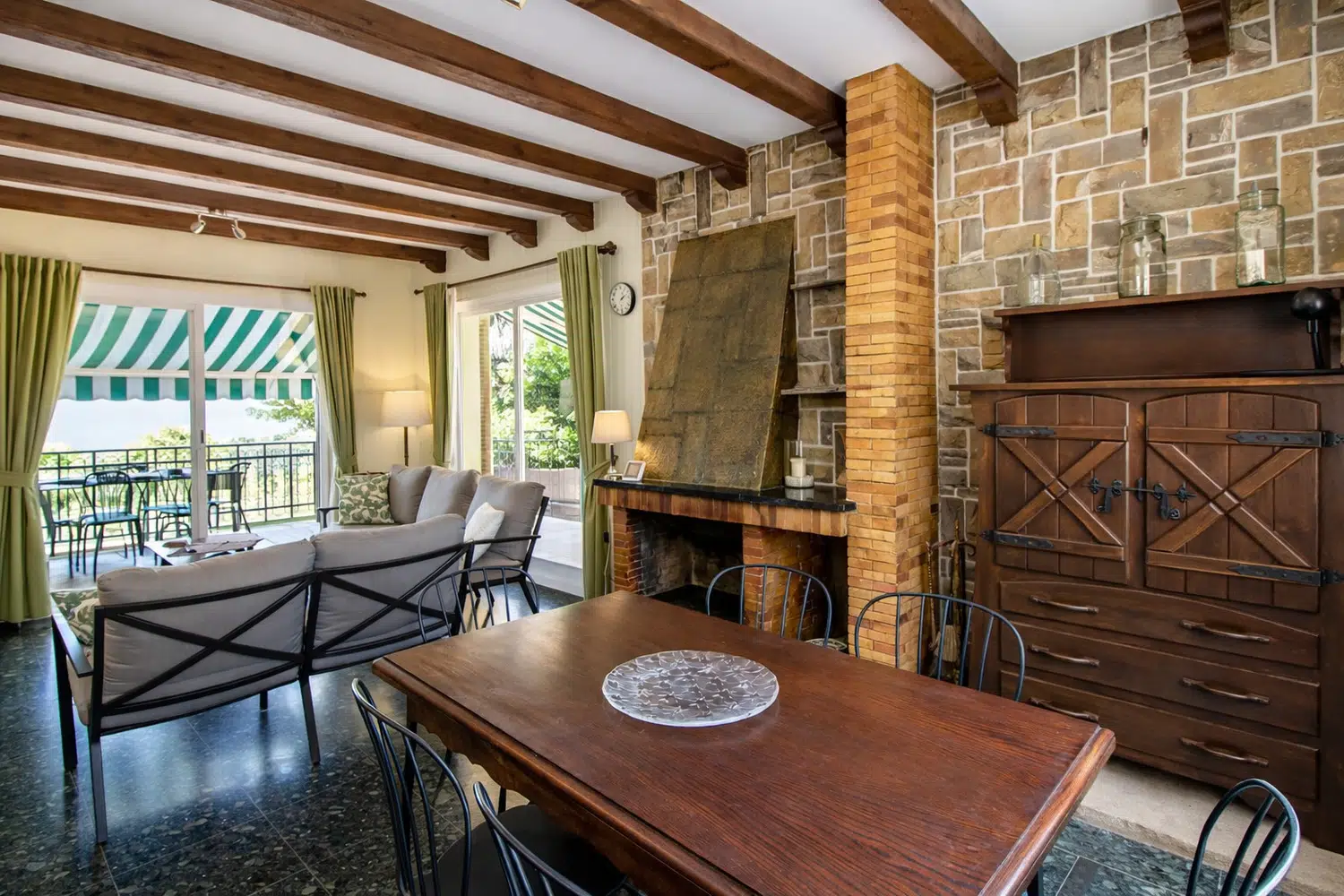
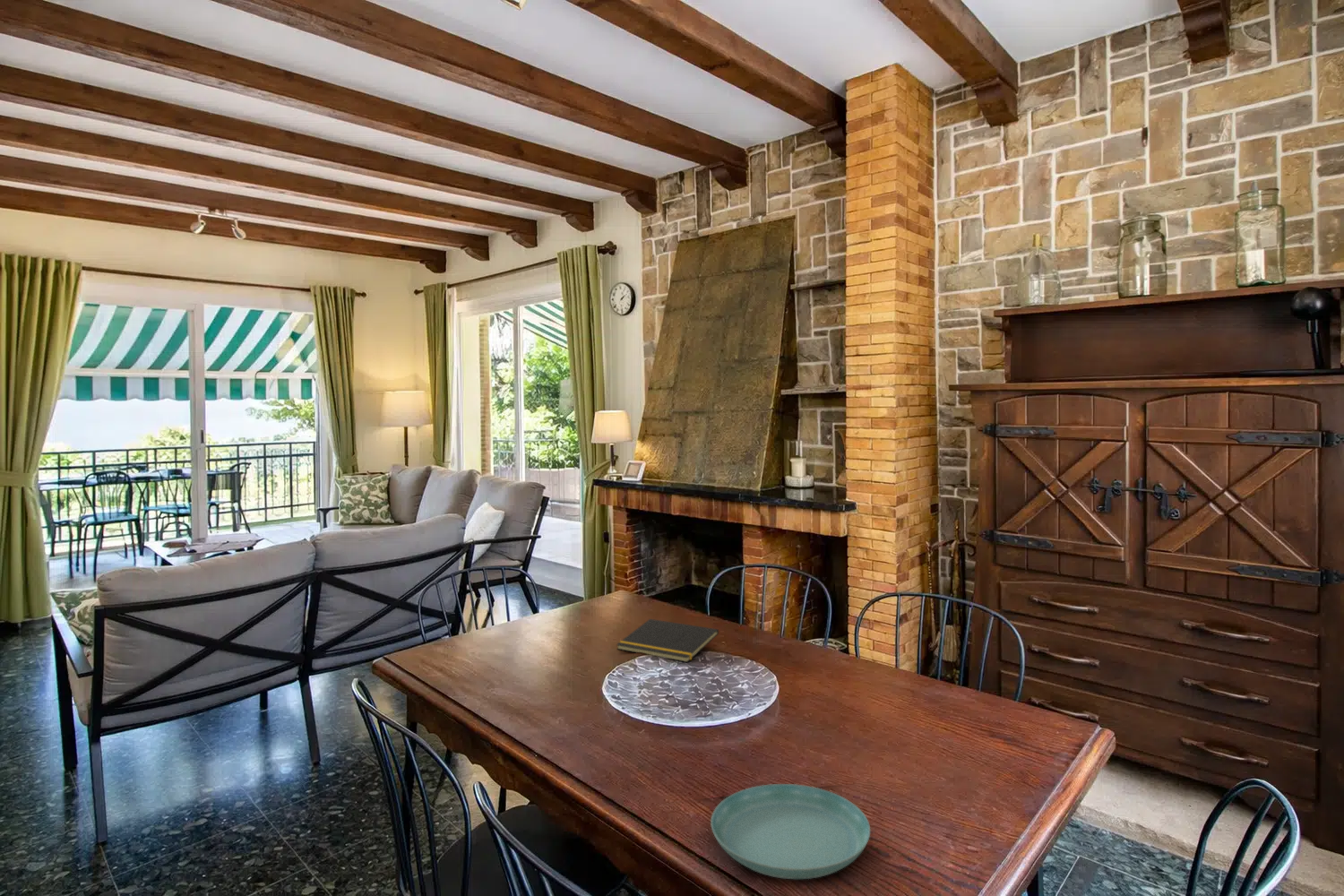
+ notepad [616,618,719,663]
+ saucer [710,783,871,880]
